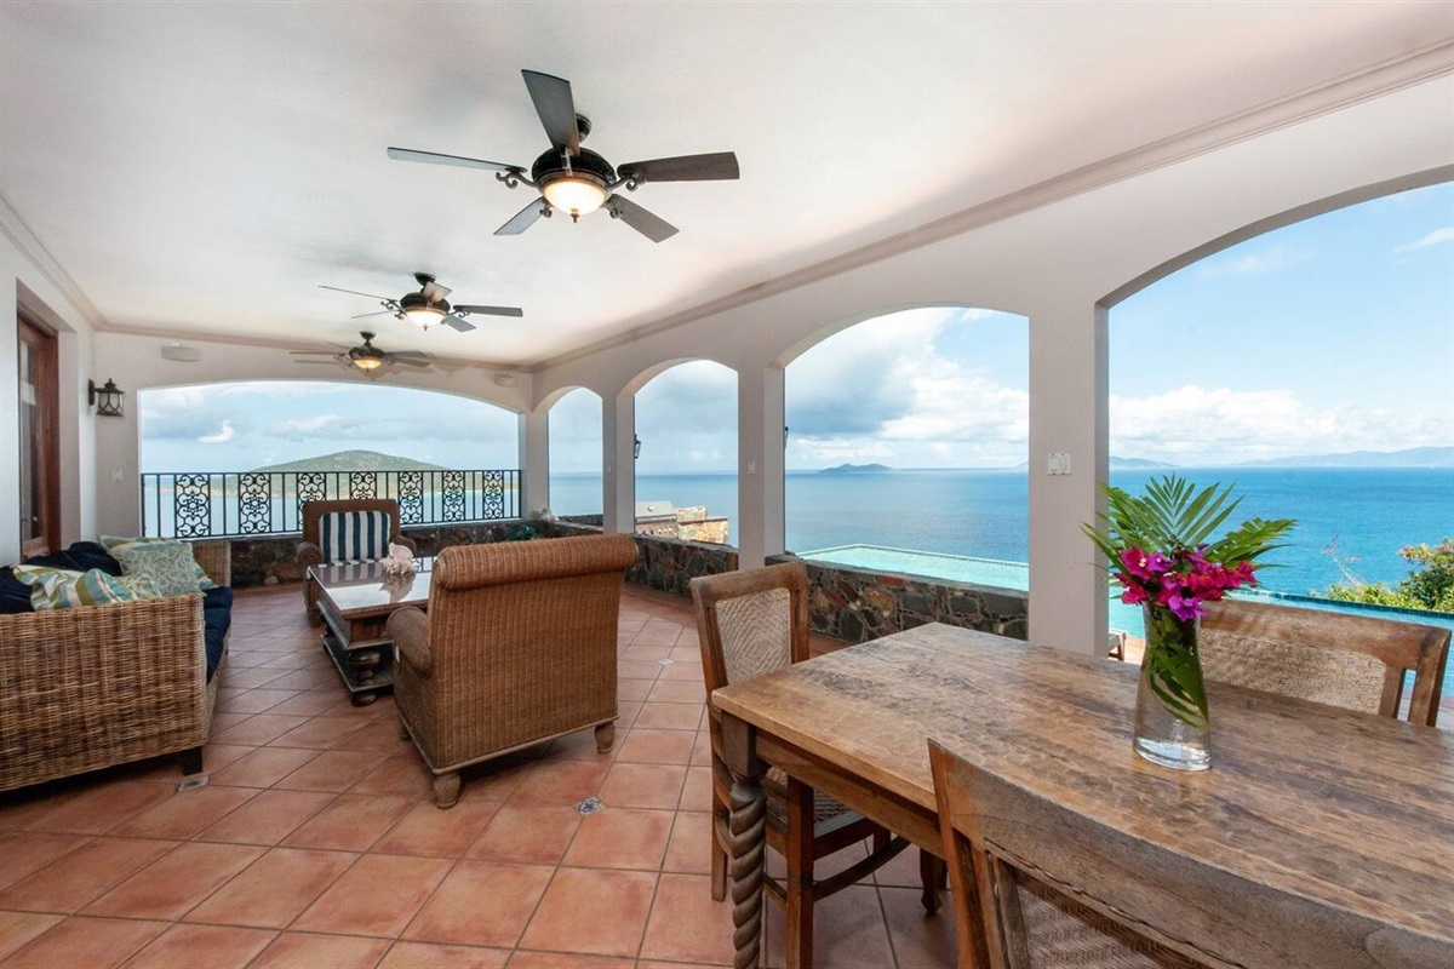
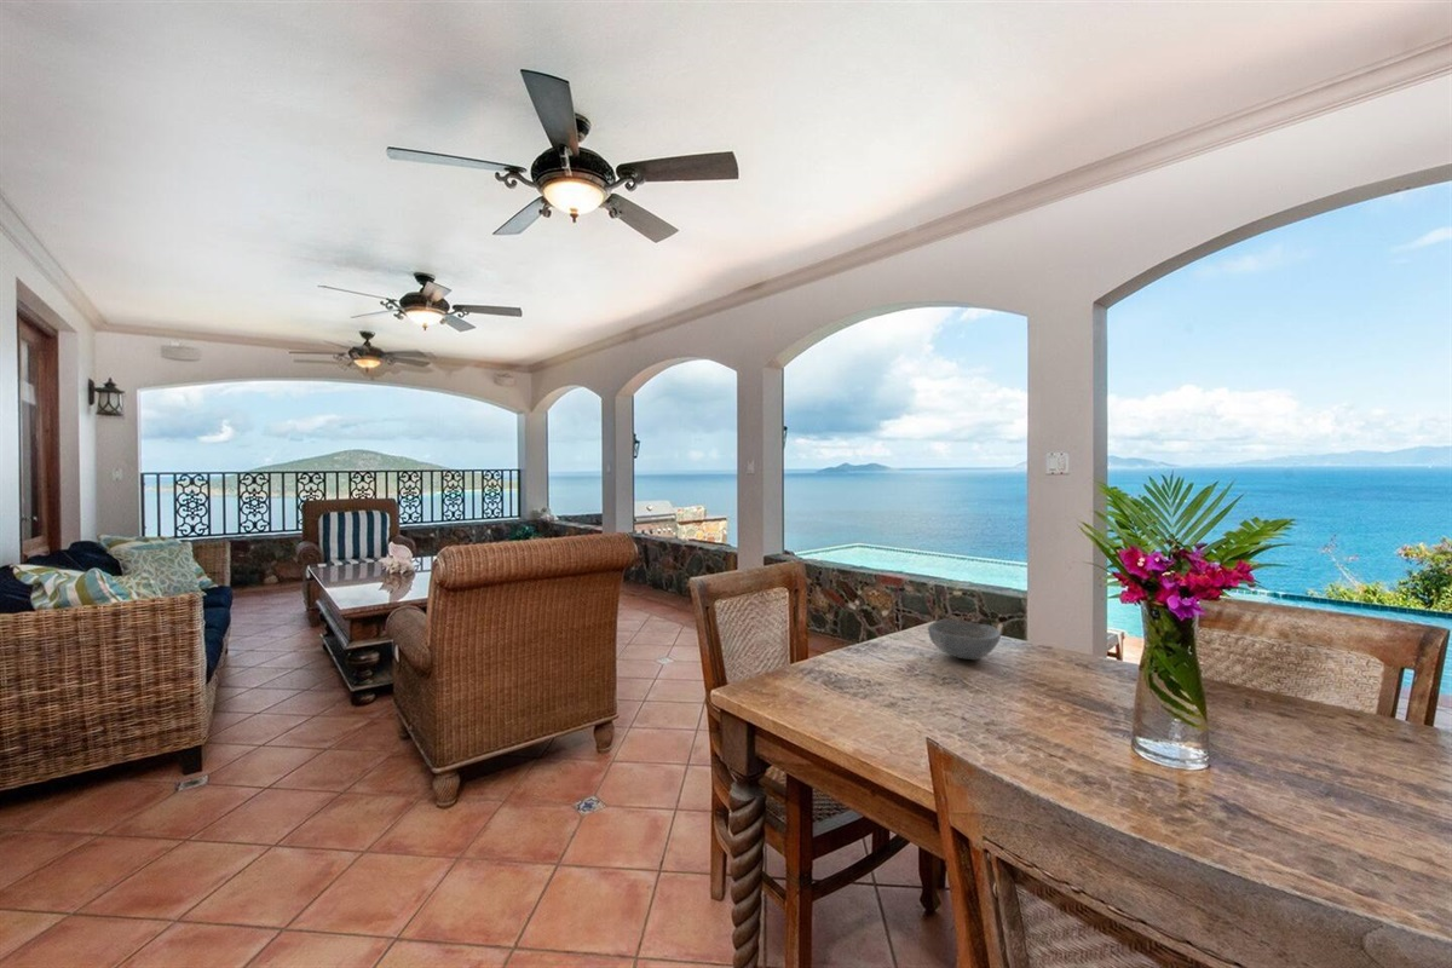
+ bowl [927,617,1002,661]
